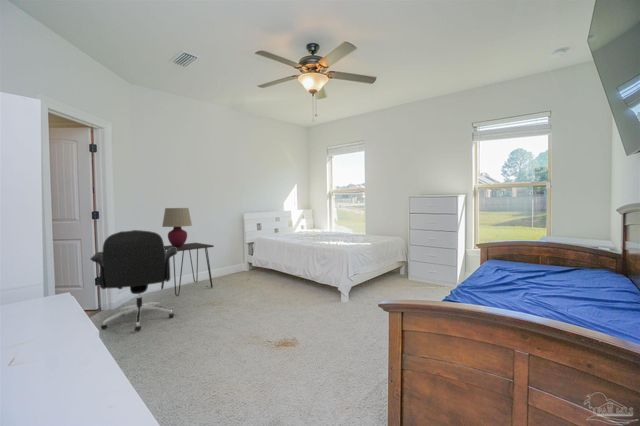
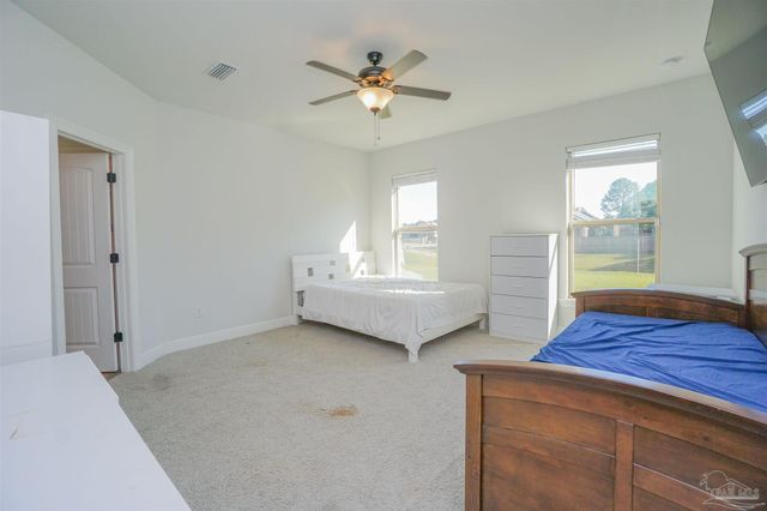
- table lamp [161,207,193,247]
- office chair [89,229,178,332]
- desk [160,242,215,297]
